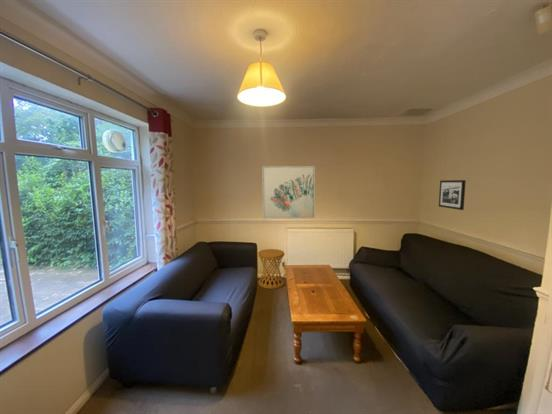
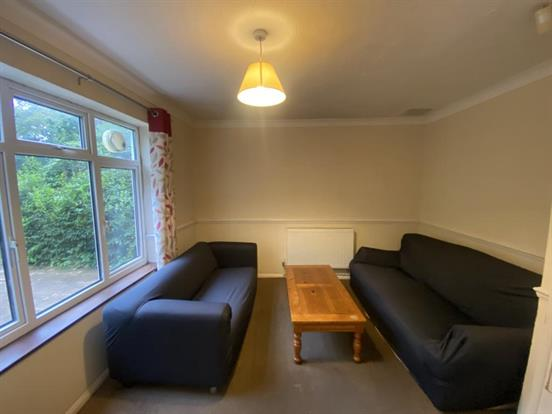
- side table [257,248,286,290]
- picture frame [438,179,467,211]
- wall art [261,165,316,219]
